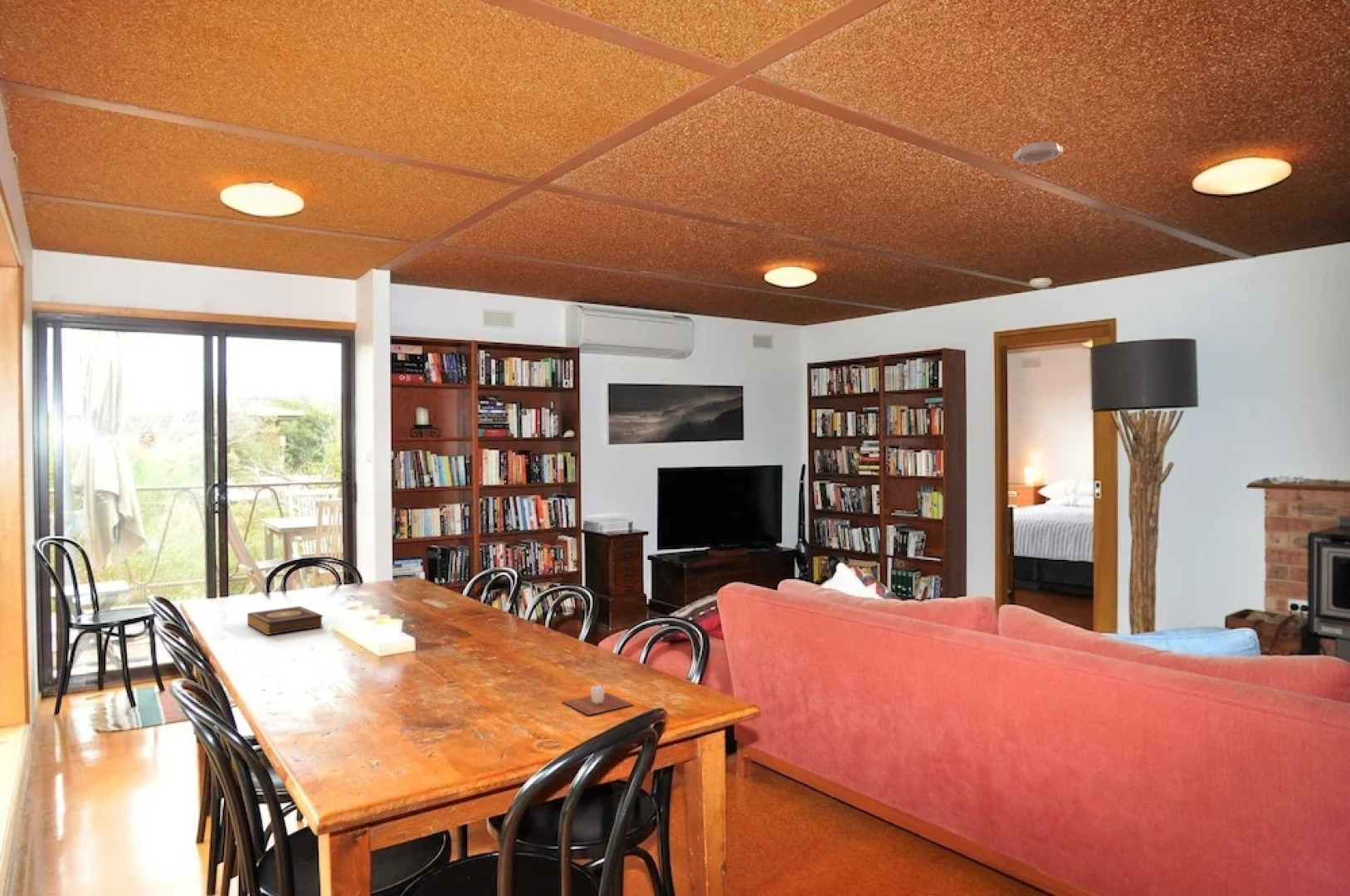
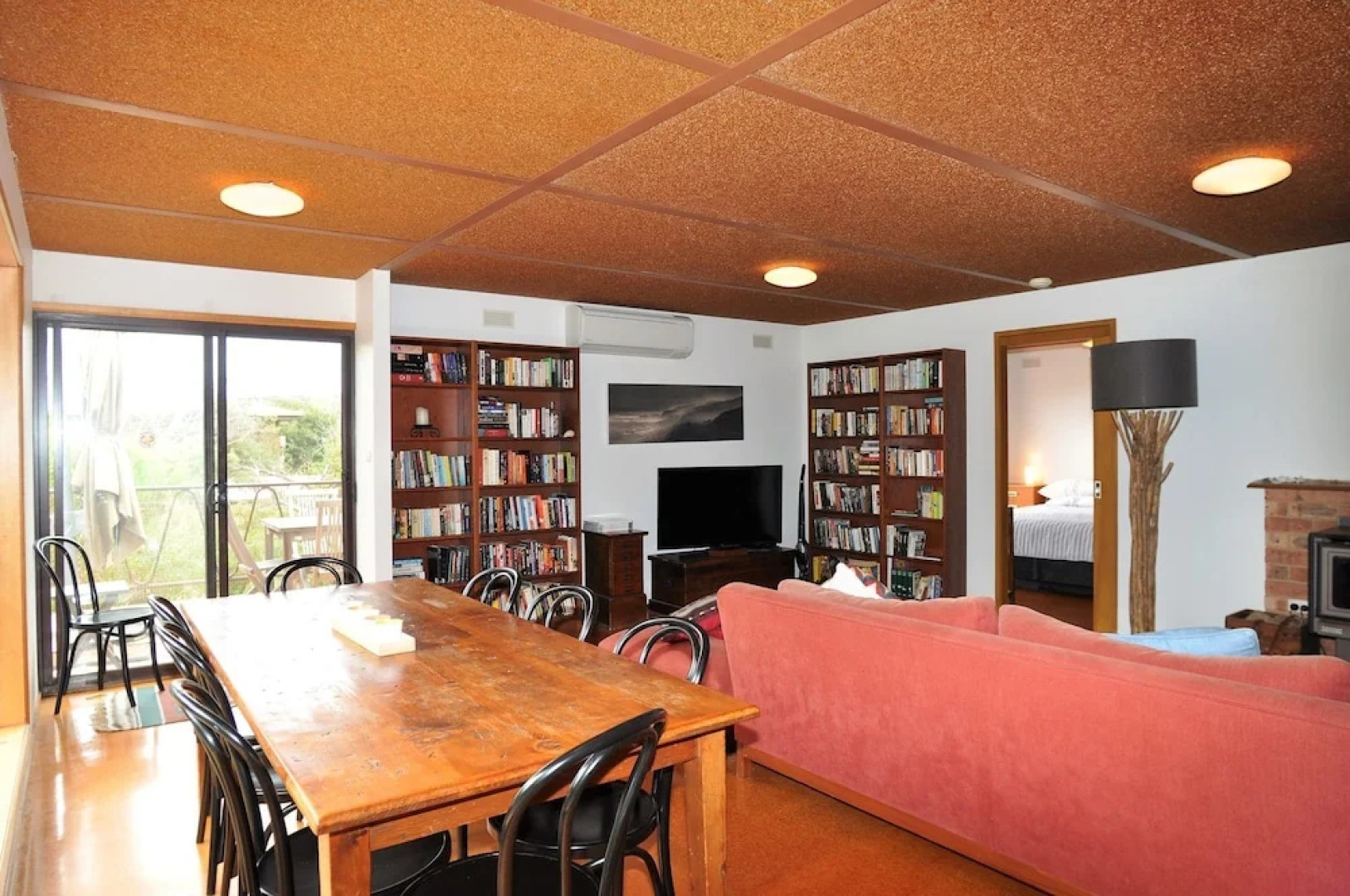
- smoke detector [1012,141,1064,164]
- cup [562,679,634,716]
- book [246,606,324,635]
